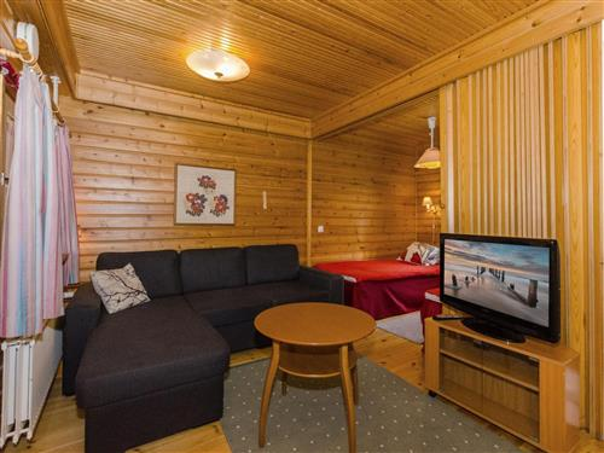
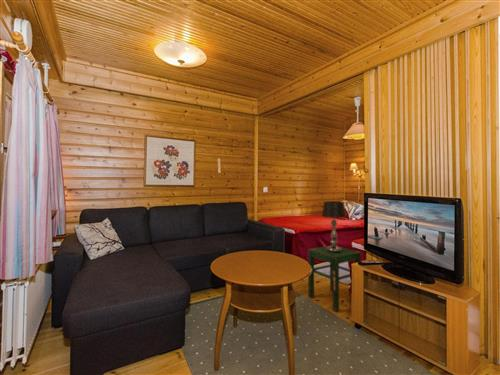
+ stool [307,244,362,312]
+ table lamp [321,200,348,253]
